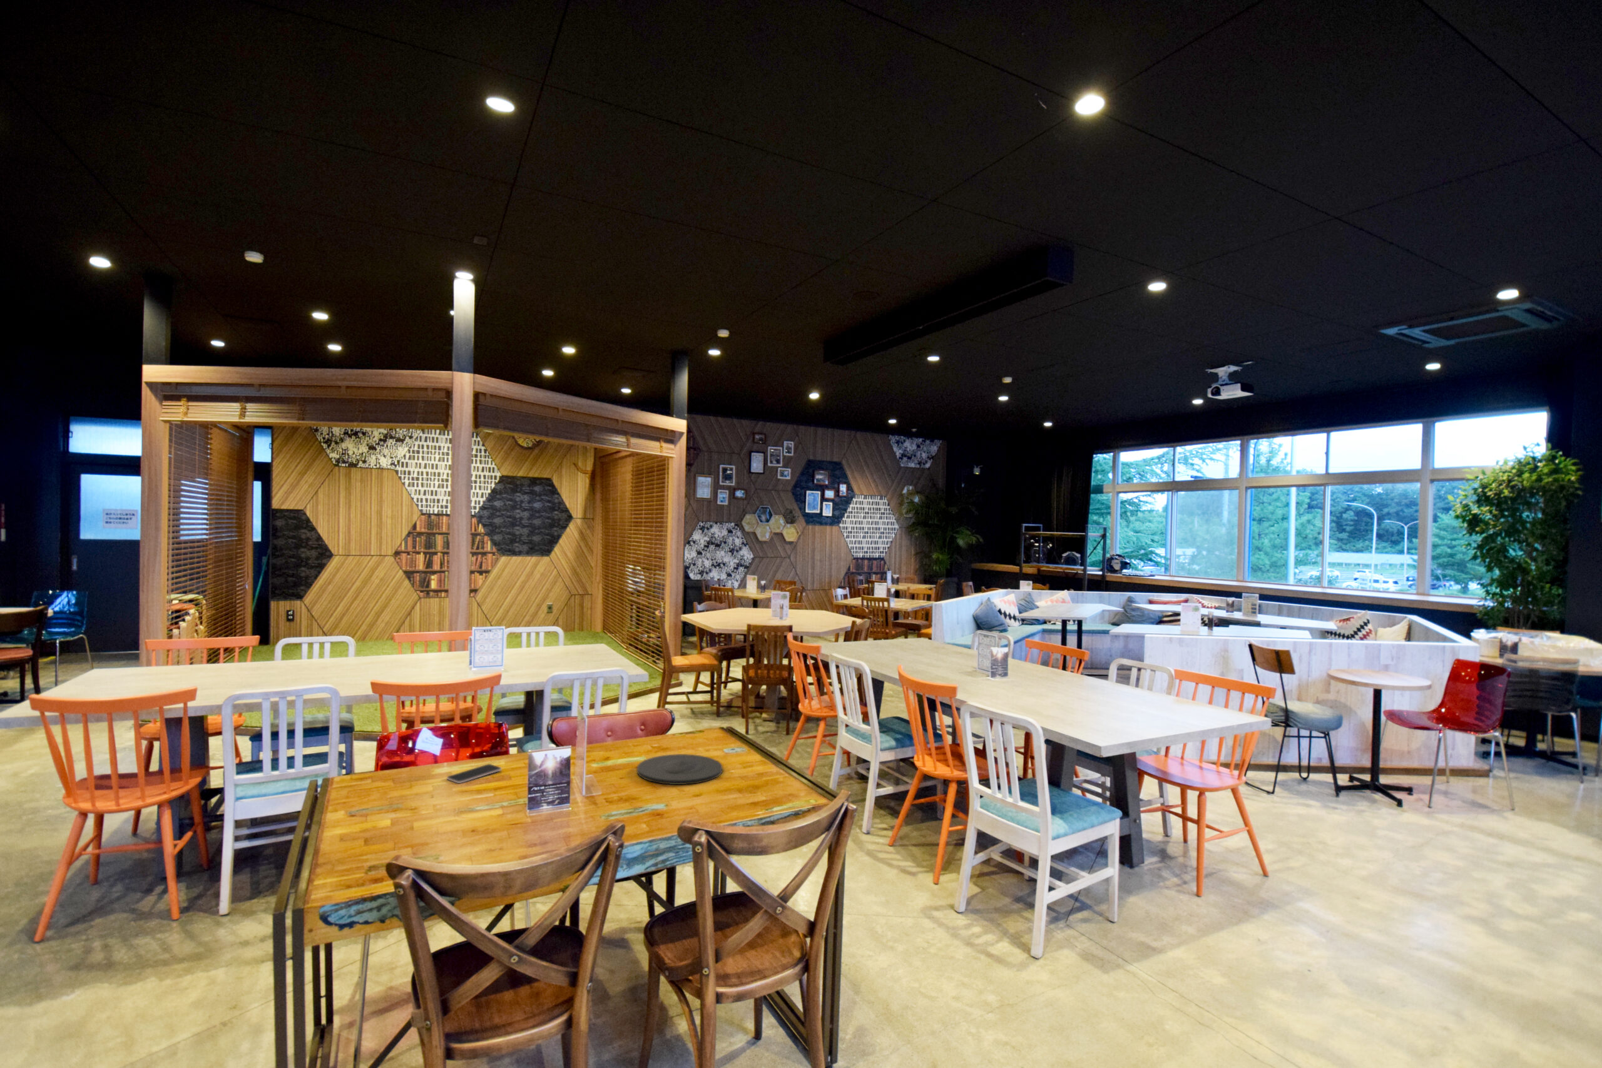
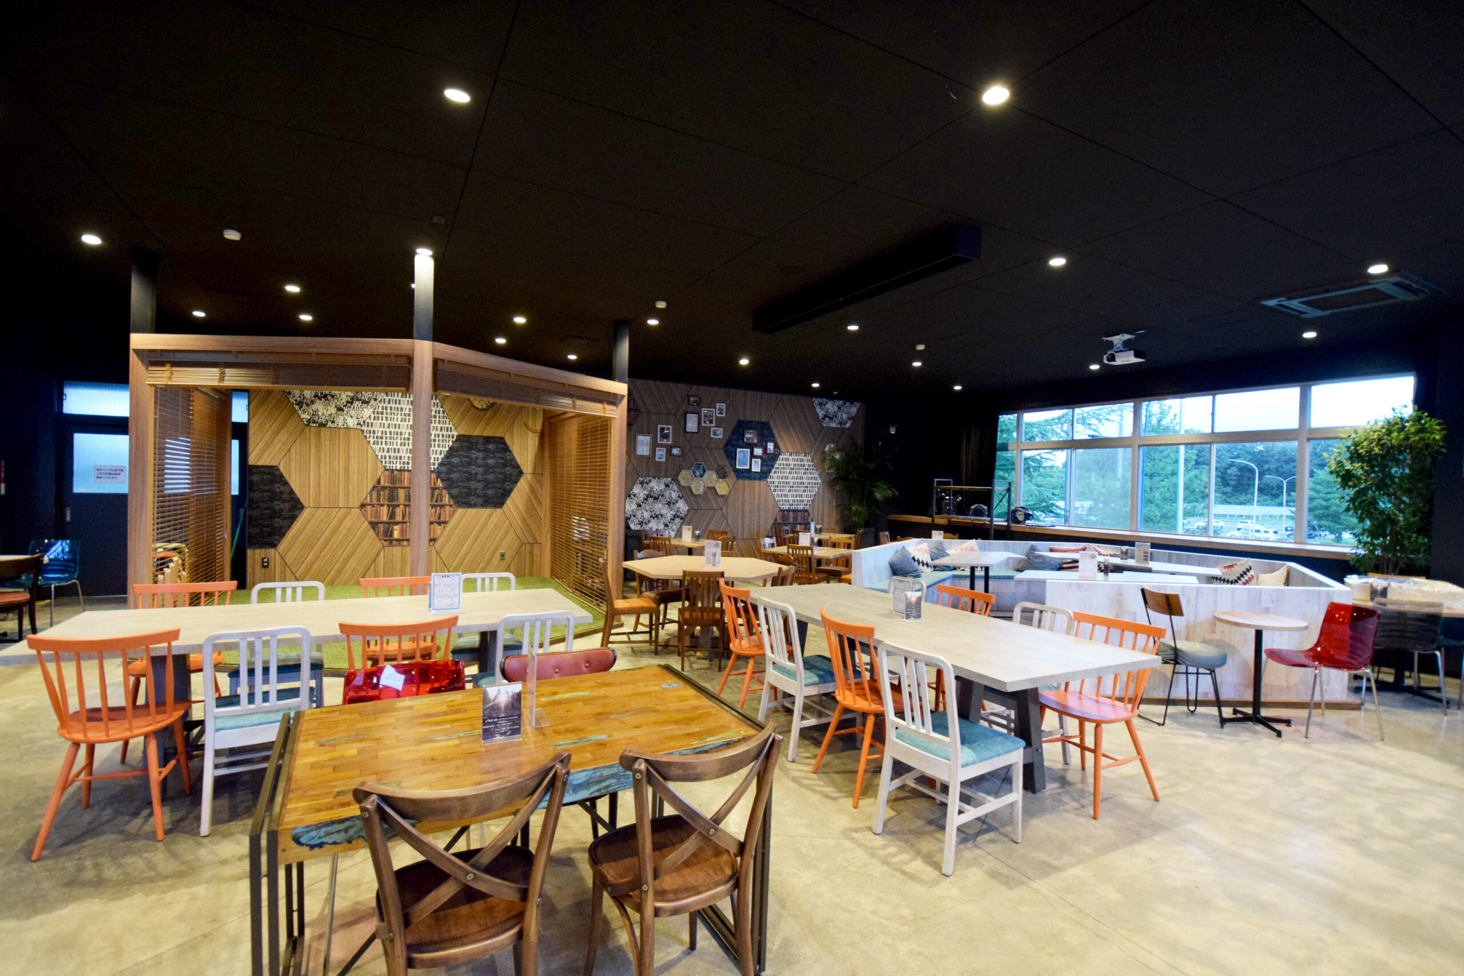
- smartphone [446,763,502,784]
- plate [637,753,722,786]
